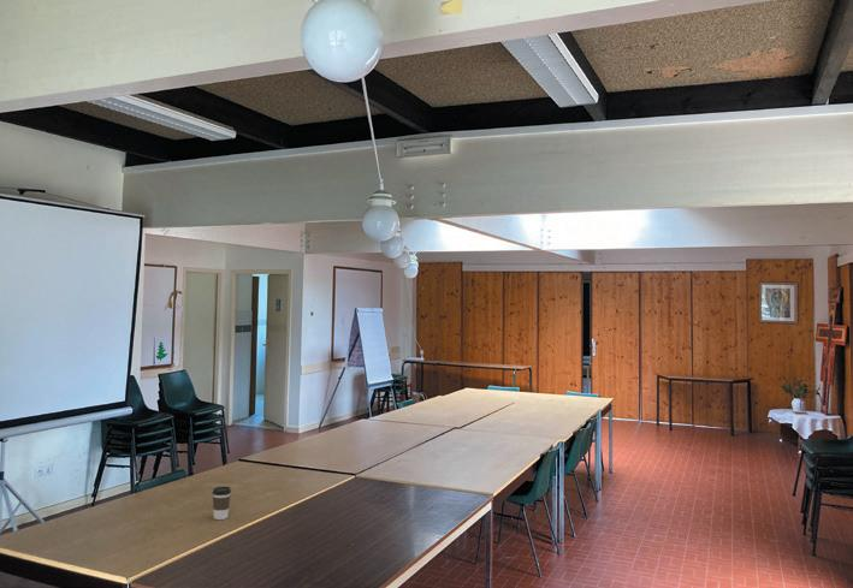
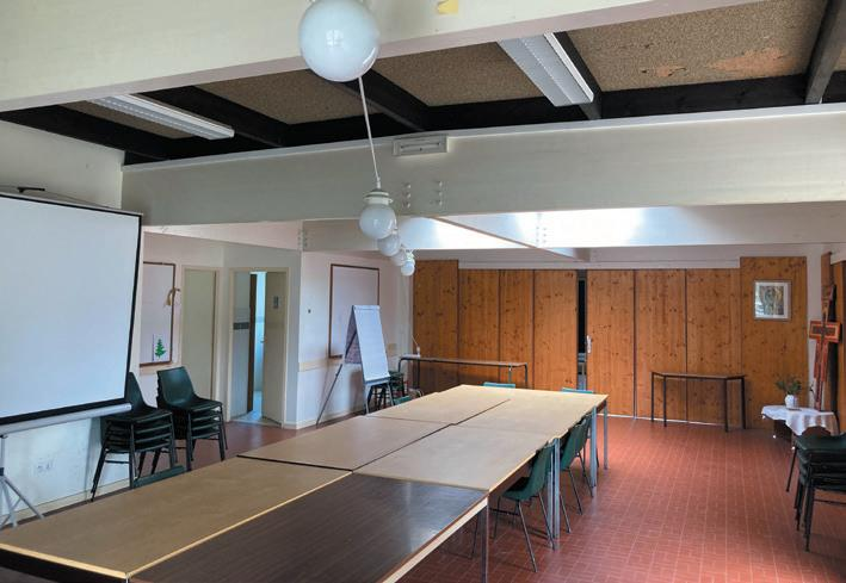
- coffee cup [212,486,232,521]
